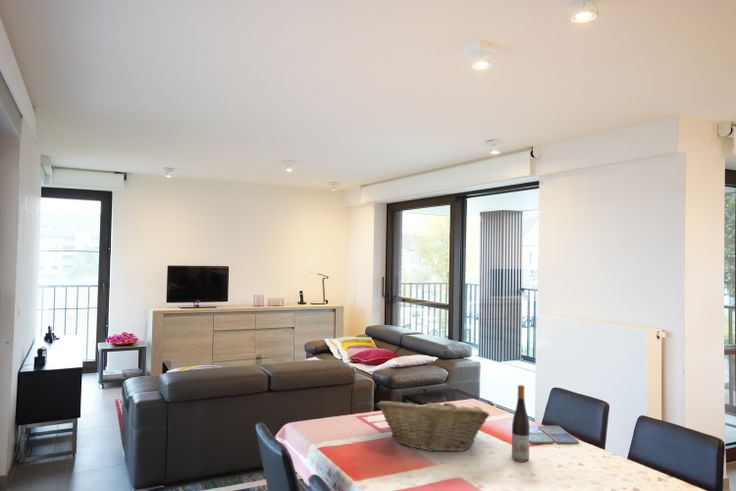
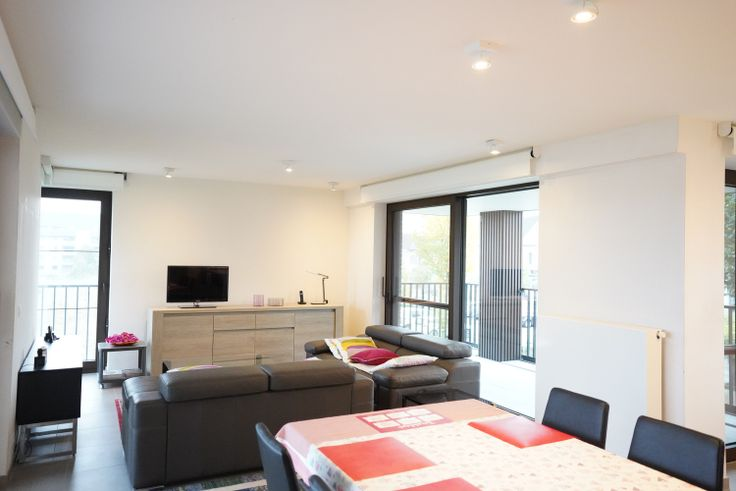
- fruit basket [376,396,491,452]
- drink coaster [529,425,580,444]
- wine bottle [511,384,530,463]
